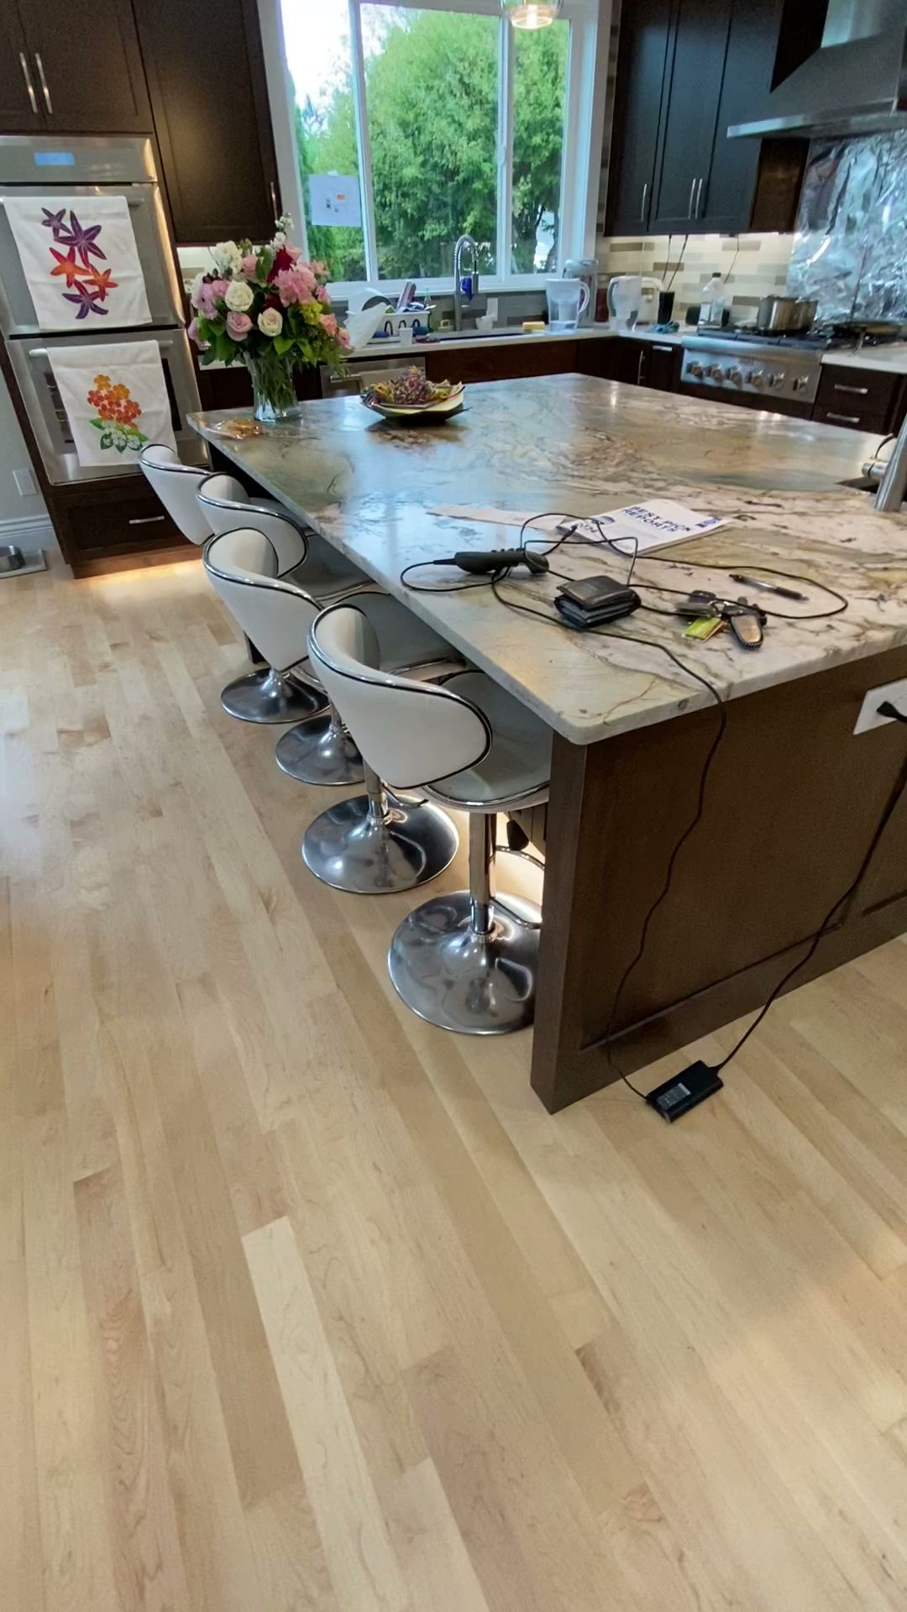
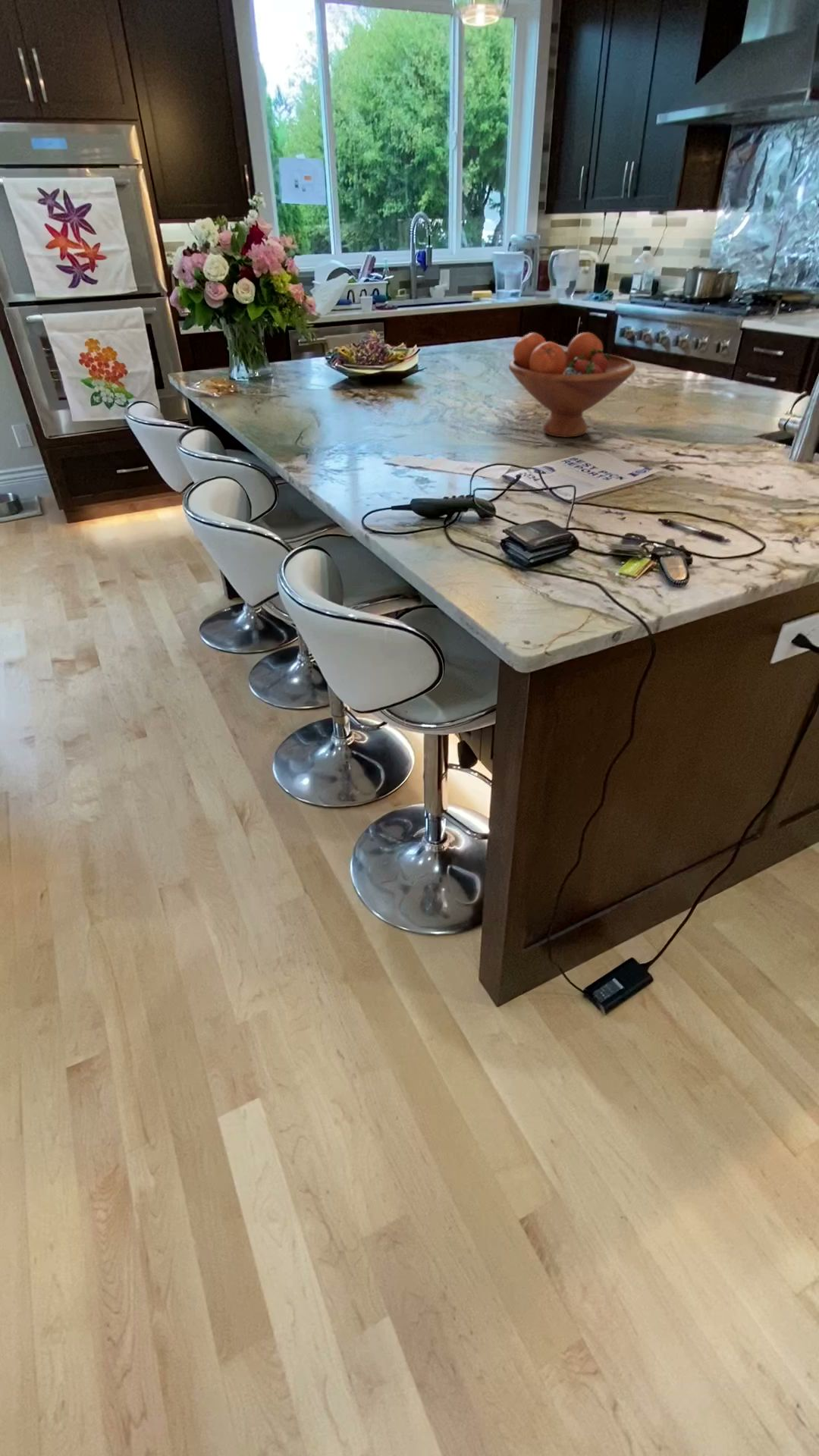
+ fruit bowl [508,331,636,438]
